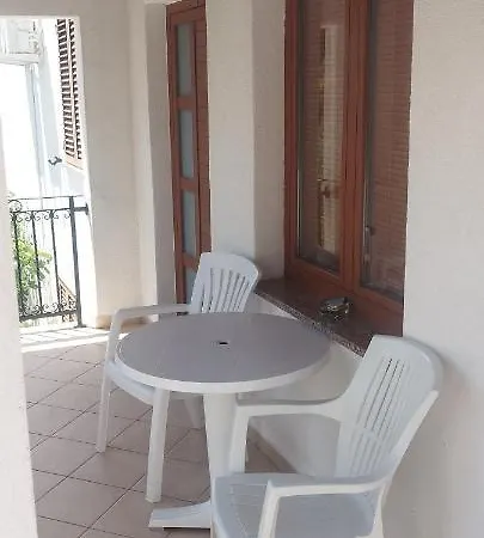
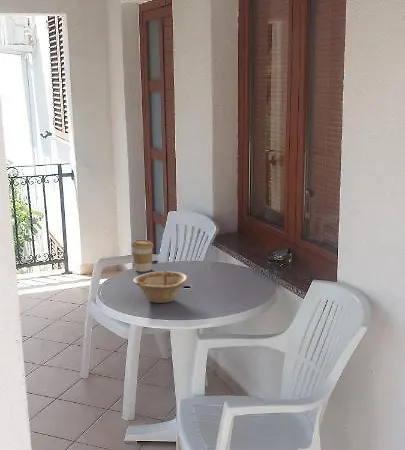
+ dish [132,270,189,304]
+ coffee cup [131,239,154,273]
